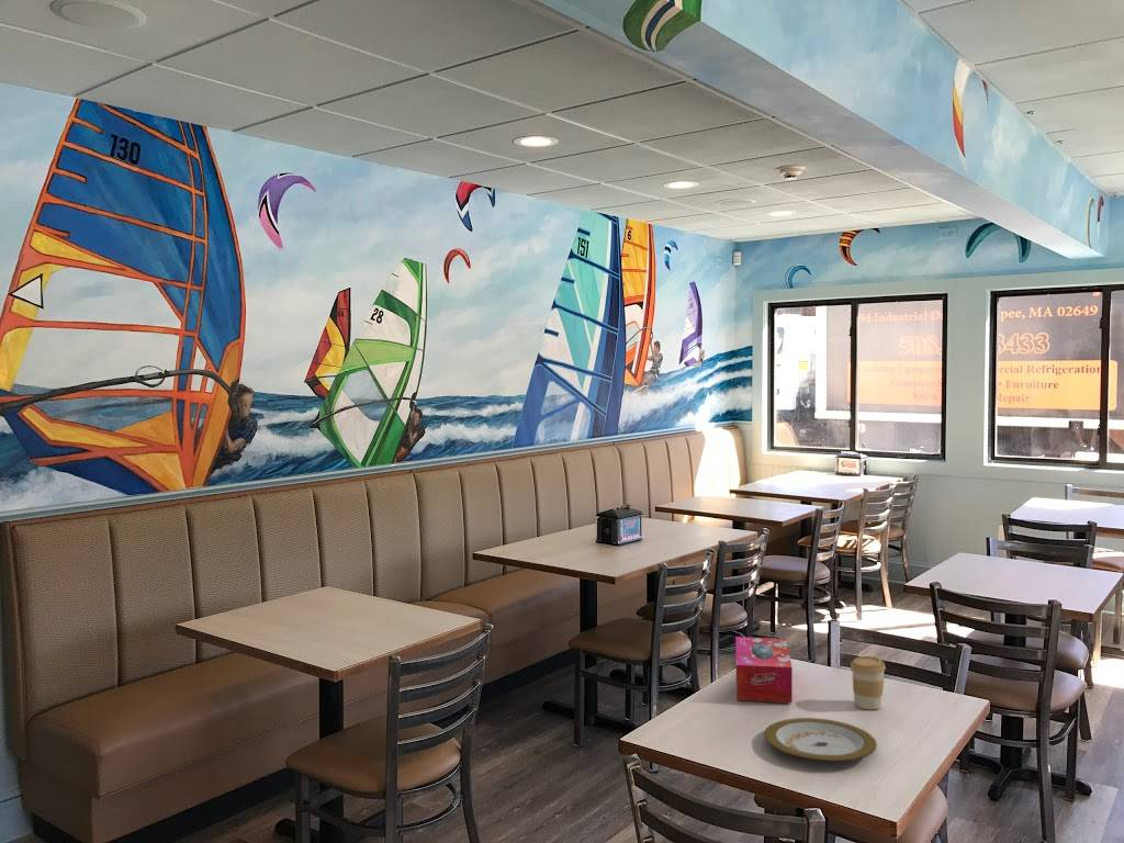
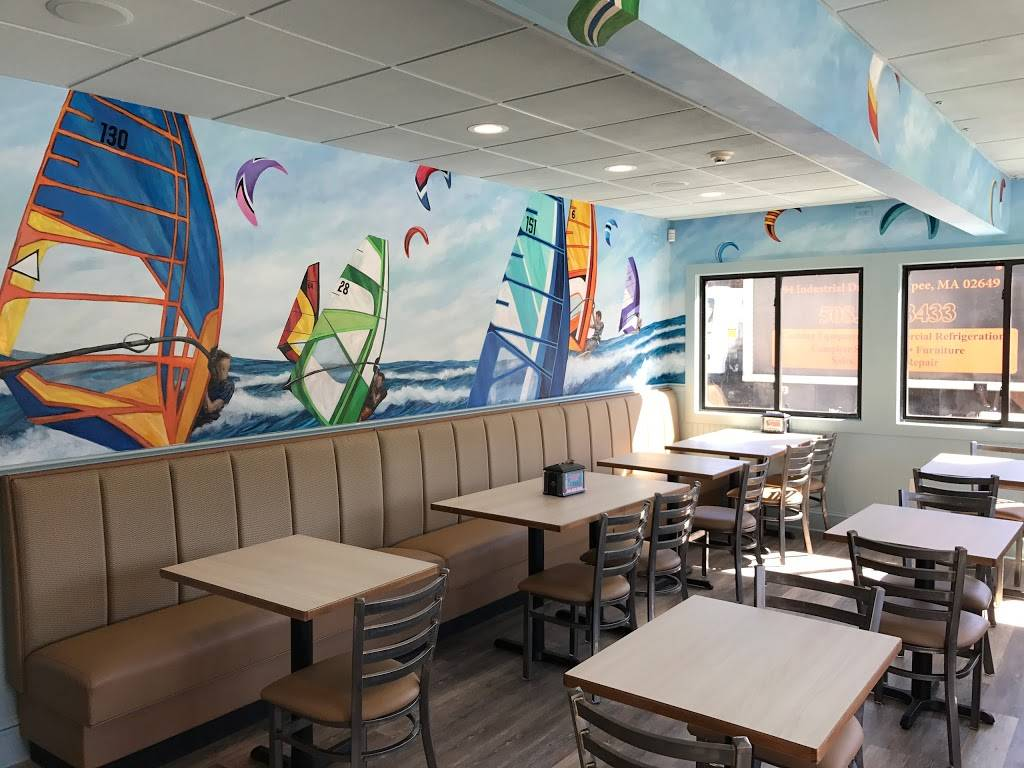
- tissue box [734,636,794,704]
- plate [763,717,878,763]
- coffee cup [850,655,887,710]
